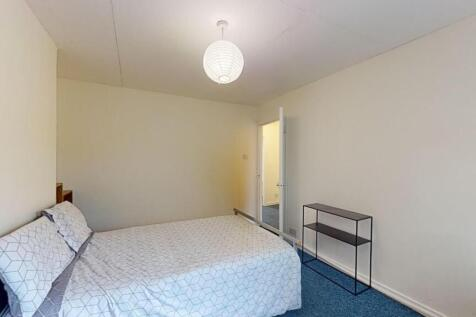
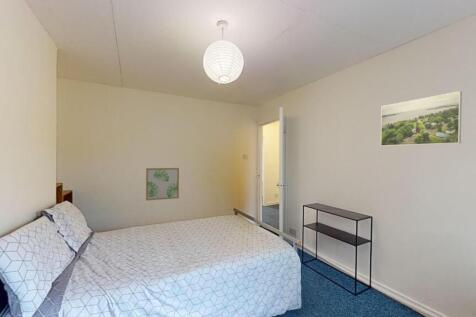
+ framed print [380,90,463,147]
+ wall art [145,167,180,201]
